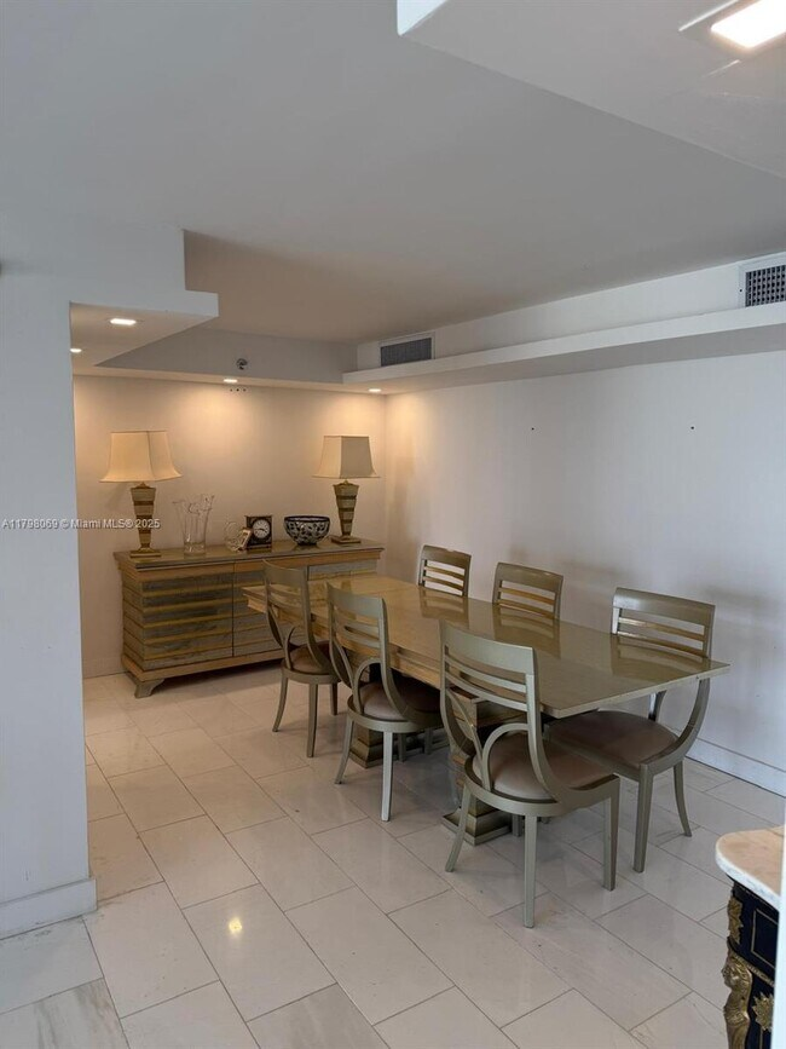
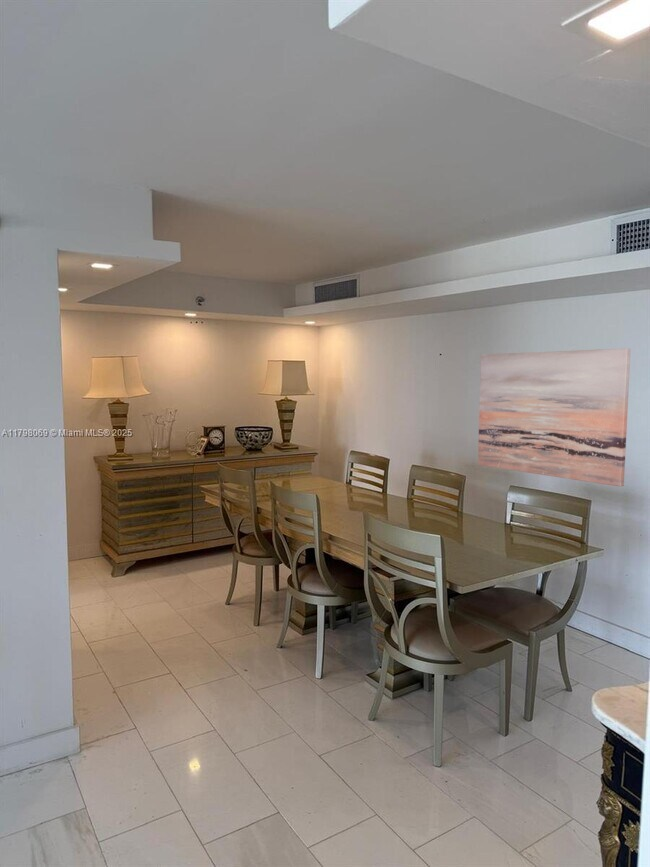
+ wall art [477,347,632,487]
